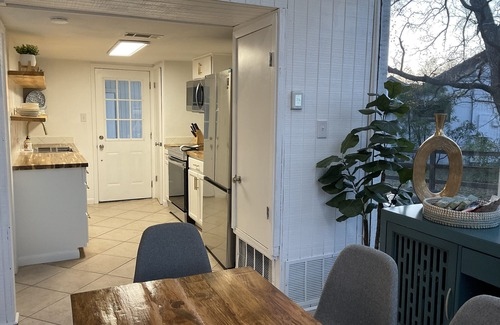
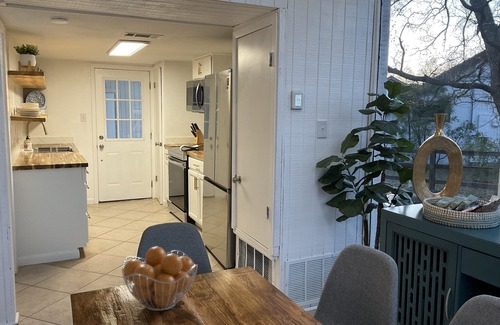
+ fruit basket [121,246,199,312]
